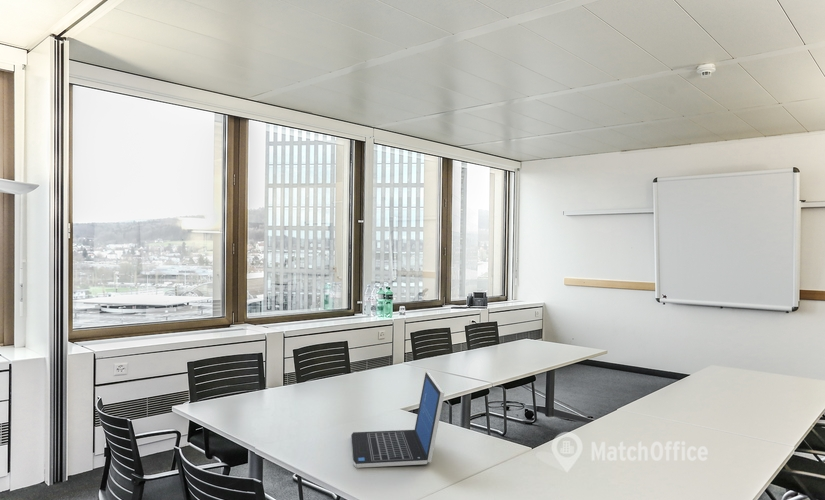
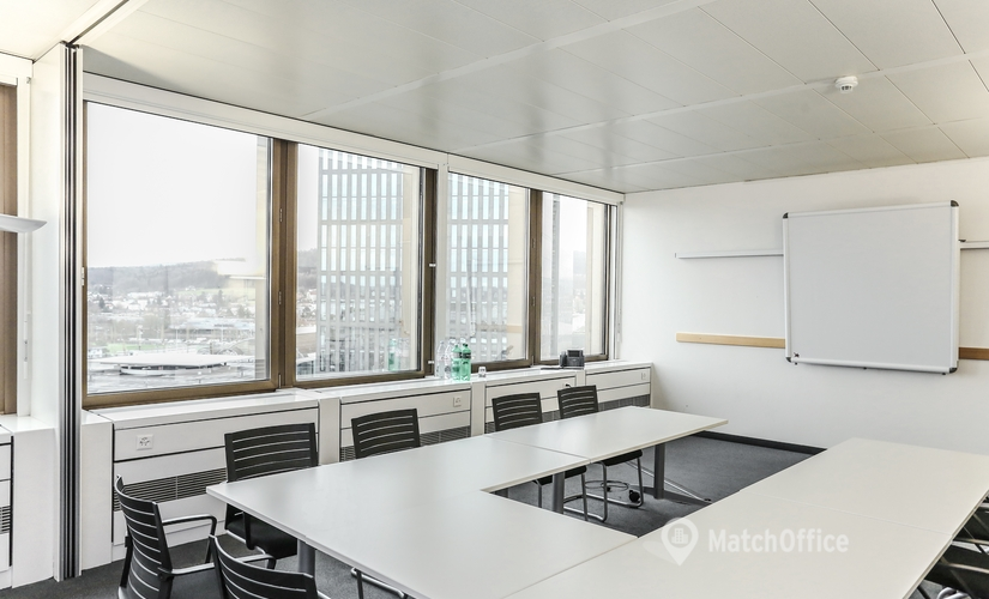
- laptop [350,371,445,469]
